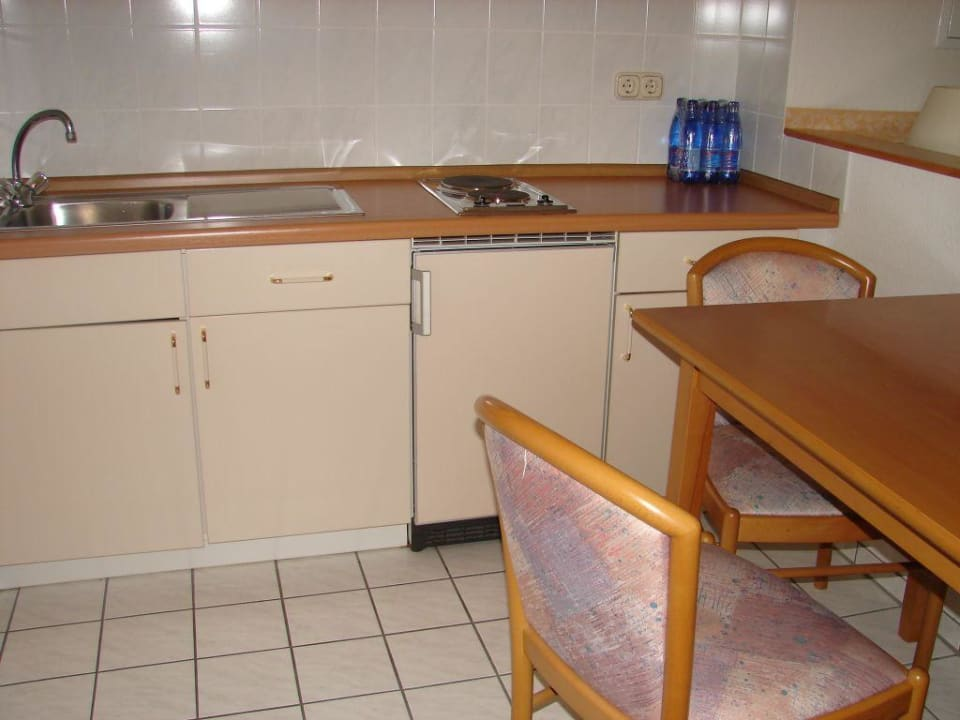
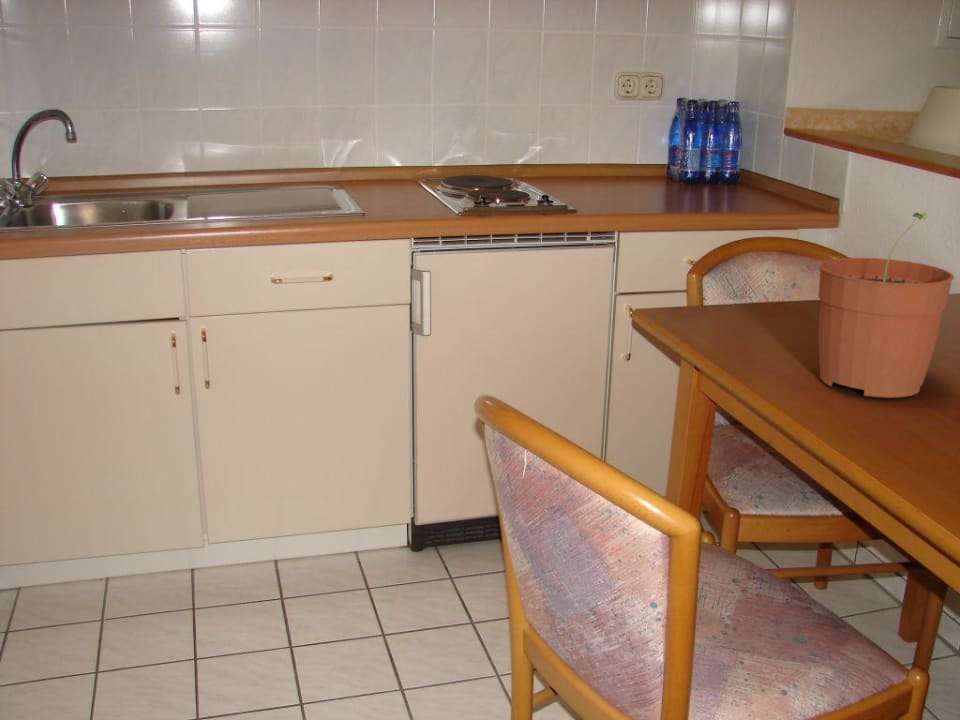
+ plant pot [817,211,955,399]
